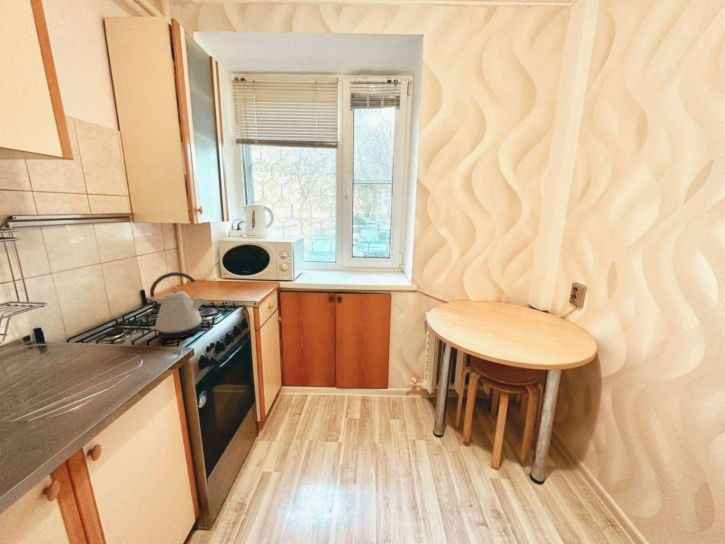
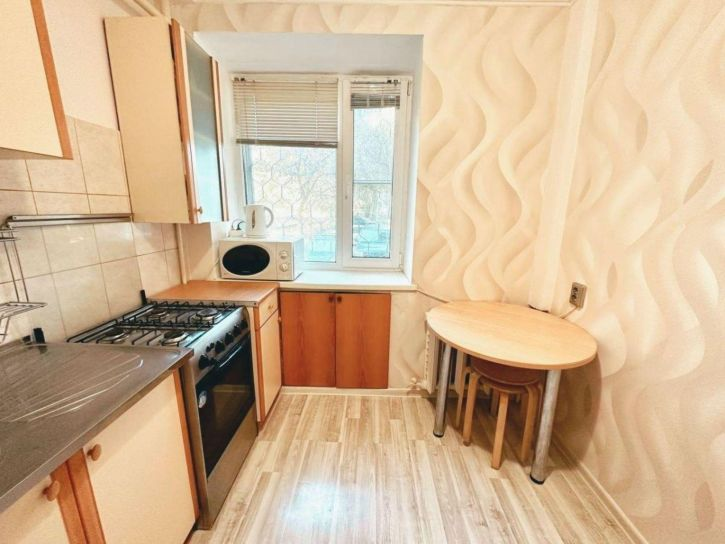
- kettle [149,271,207,340]
